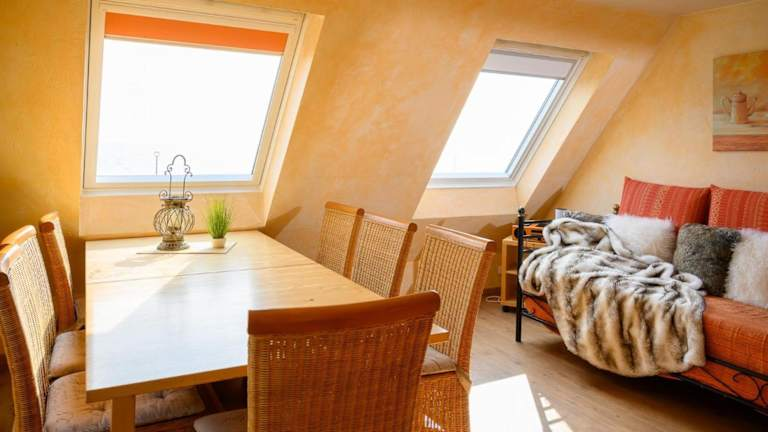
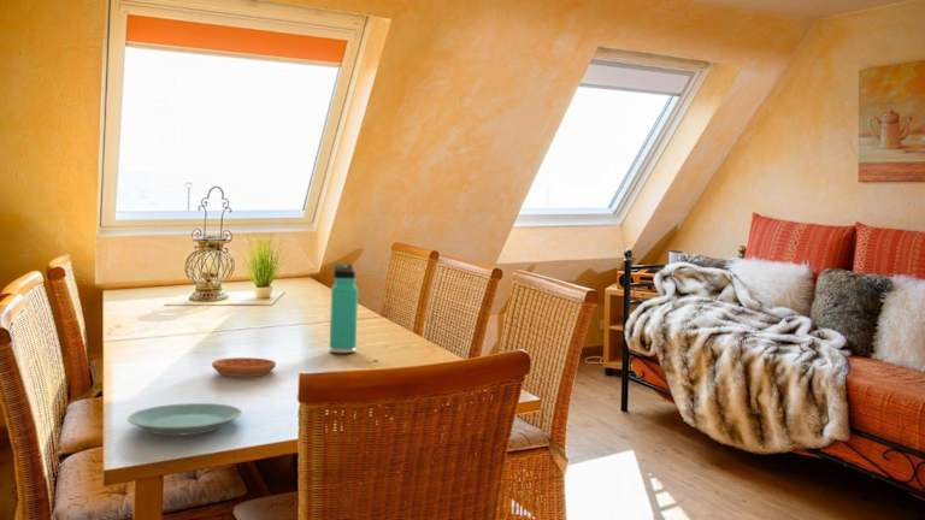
+ thermos bottle [329,262,359,354]
+ saucer [211,356,277,378]
+ plate [126,402,243,437]
